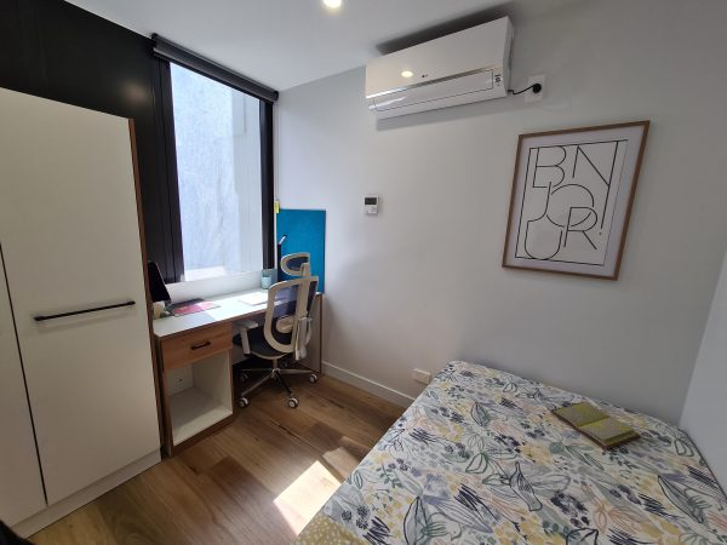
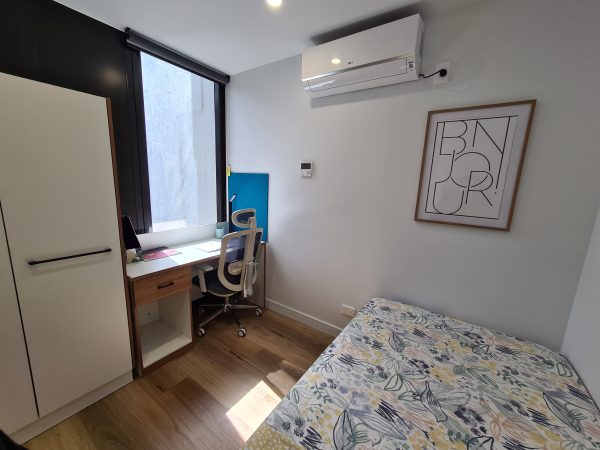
- diary [549,401,642,452]
